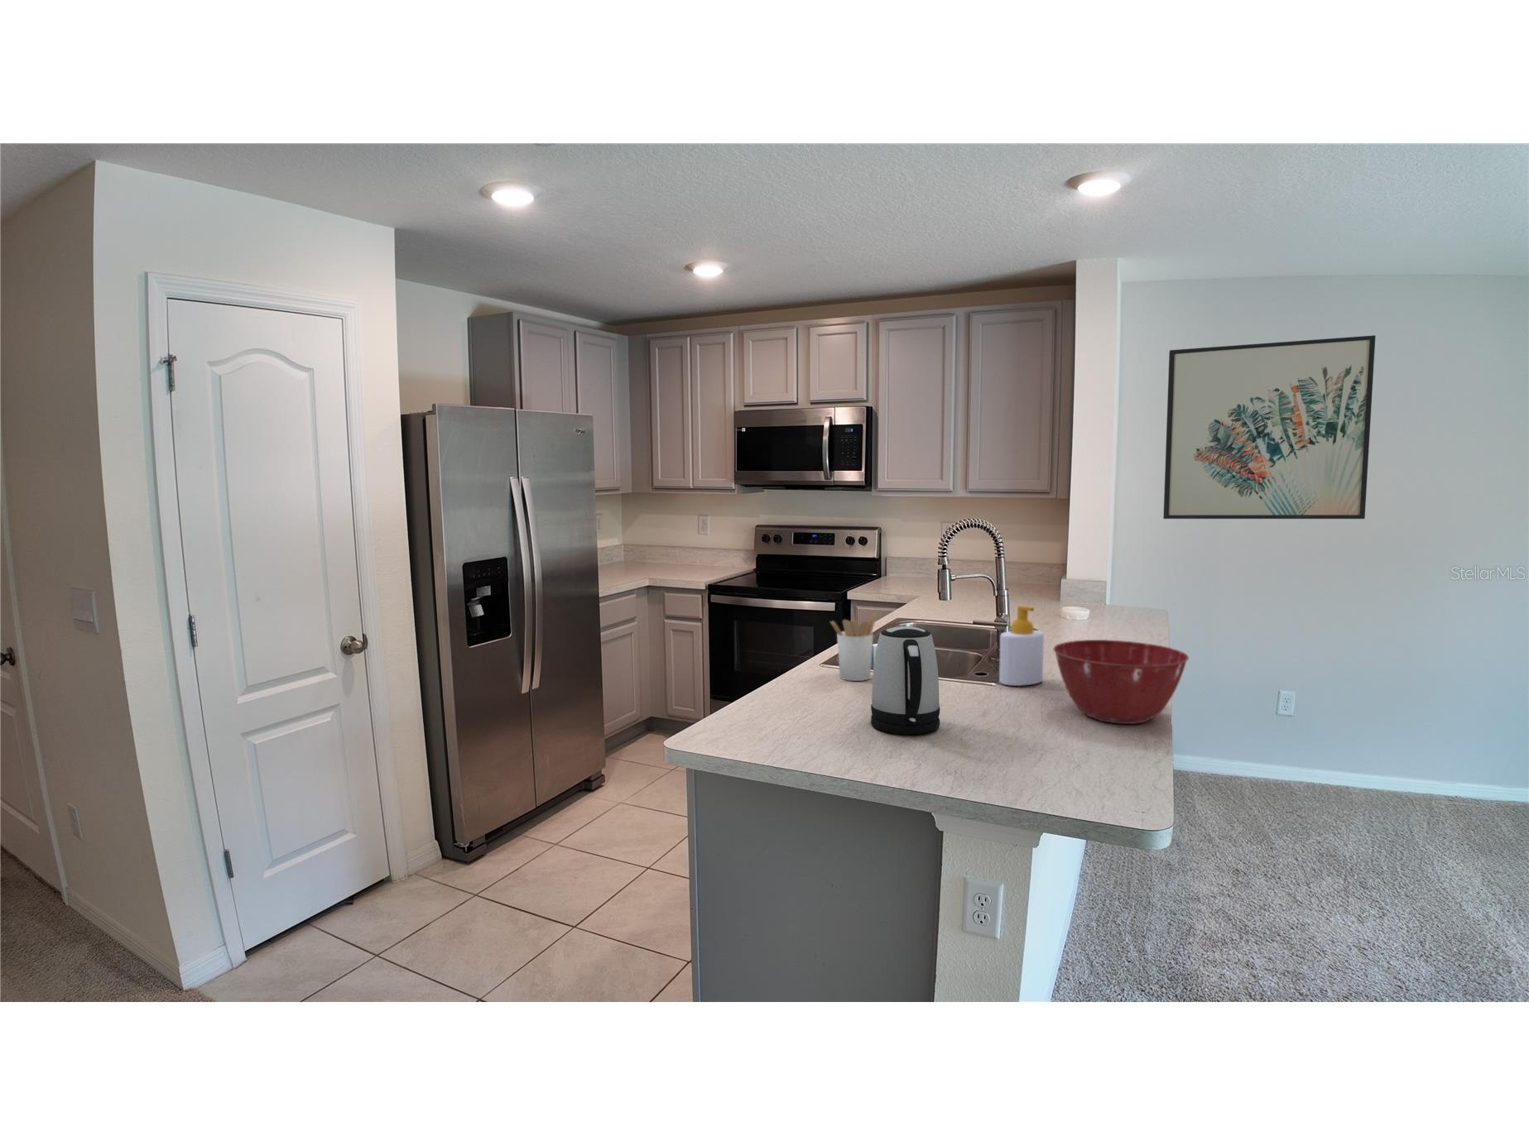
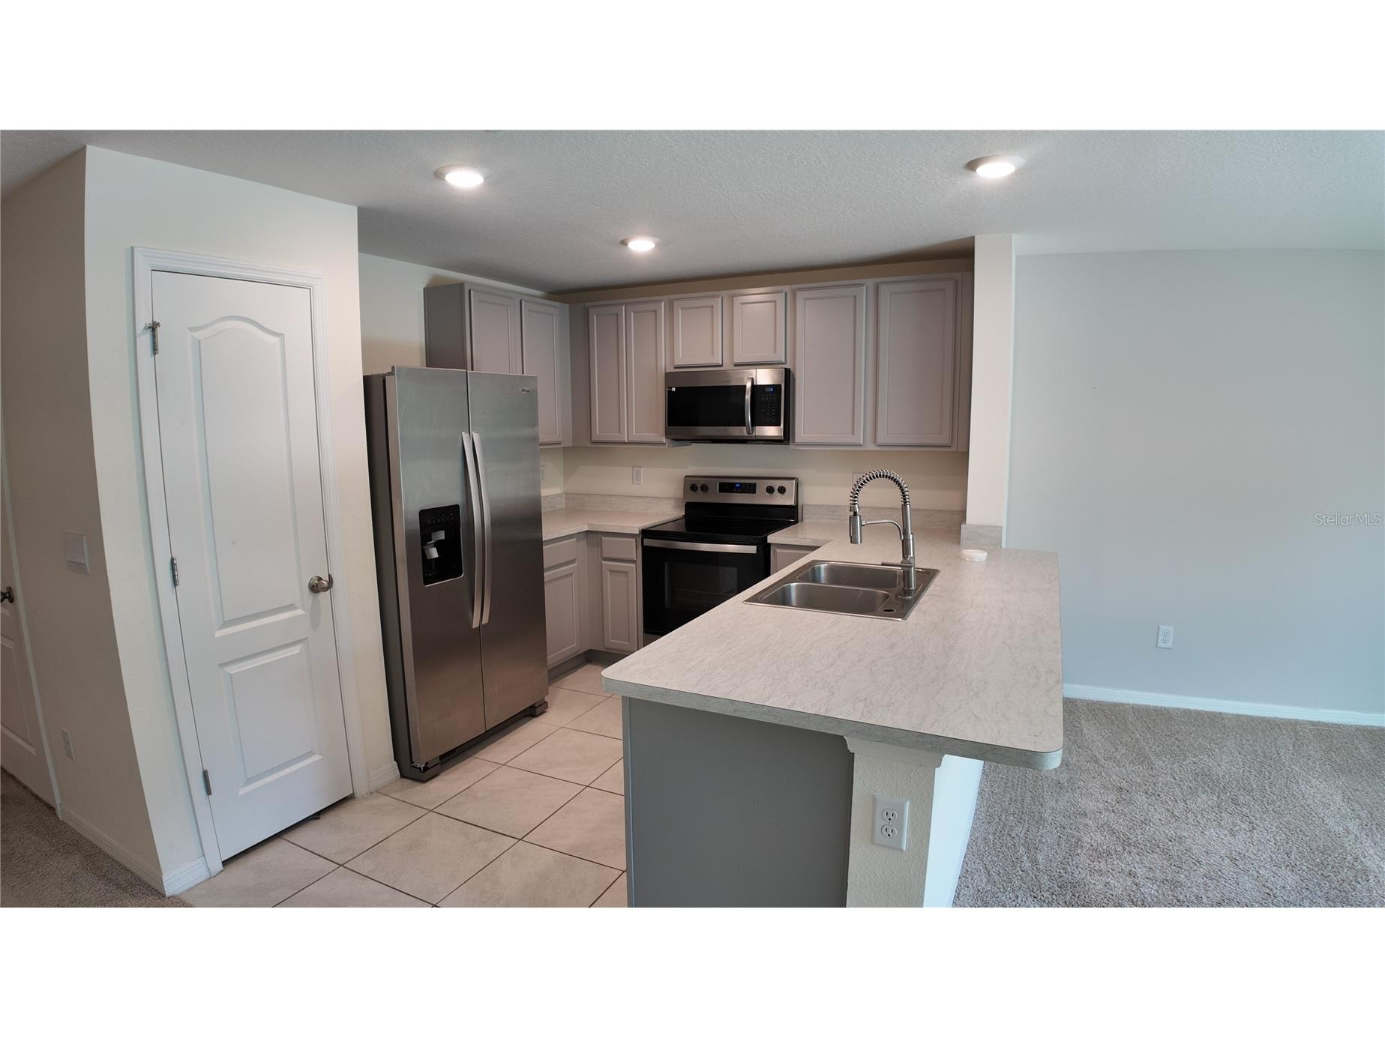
- wall art [1163,335,1376,520]
- mixing bowl [1052,639,1189,725]
- kettle [870,626,940,734]
- utensil holder [830,612,878,681]
- soap bottle [998,604,1045,687]
